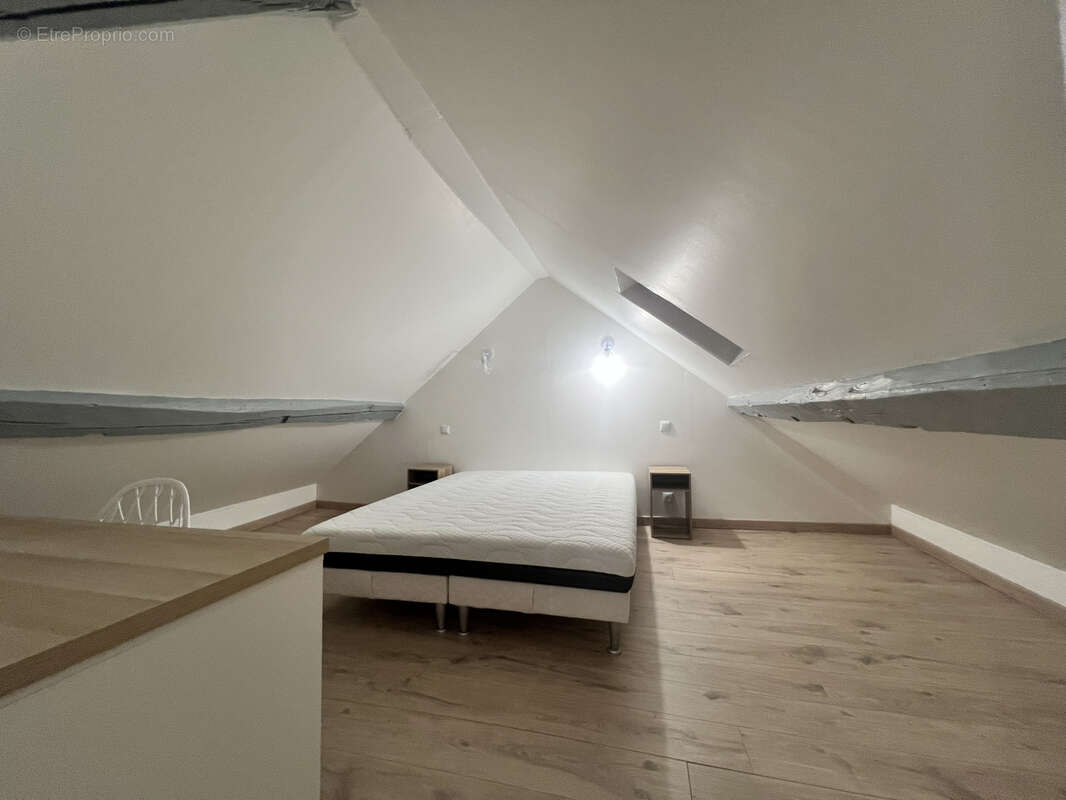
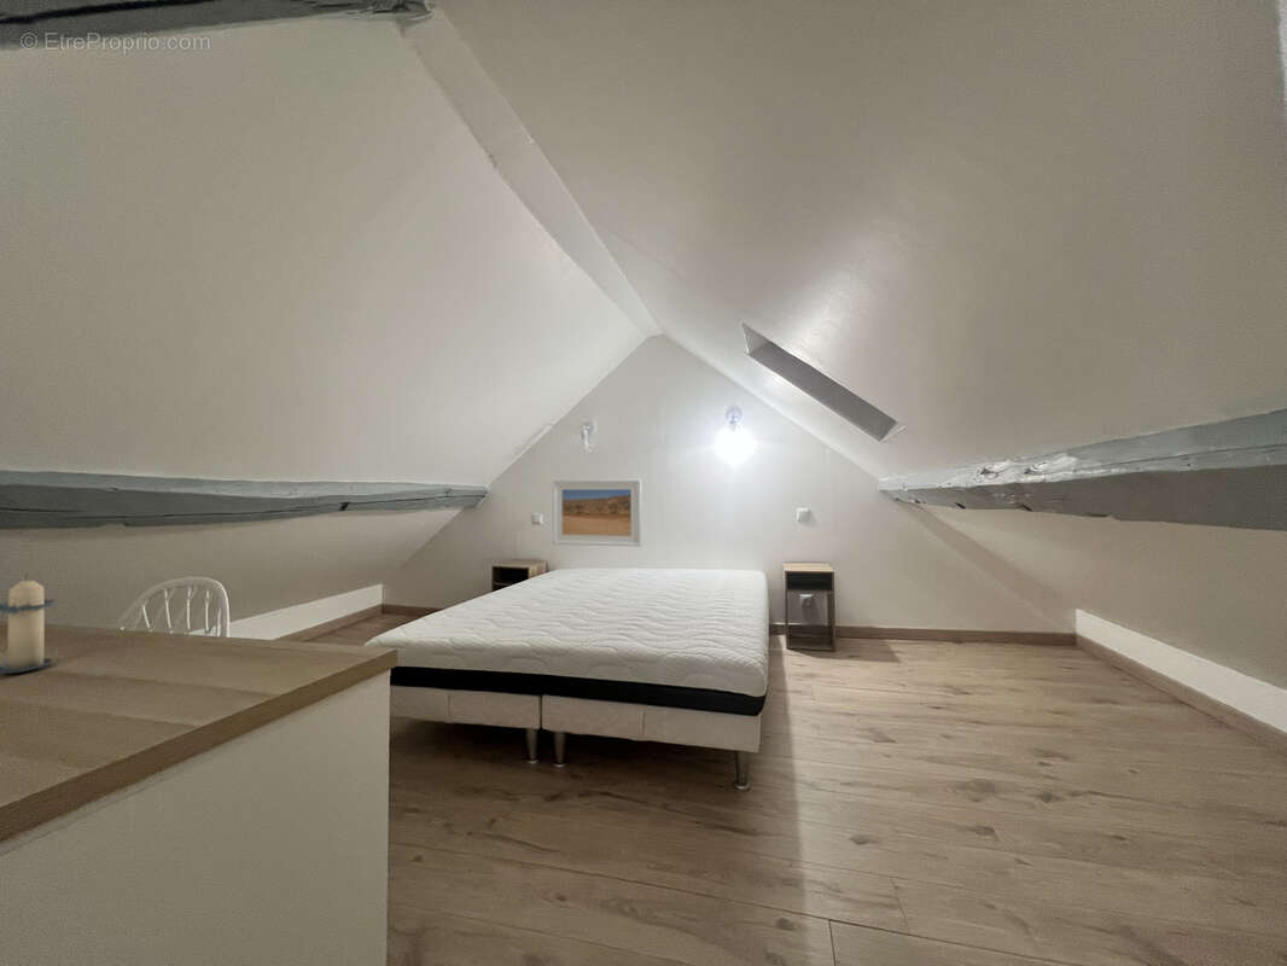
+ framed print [552,478,642,548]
+ candle [0,572,58,675]
